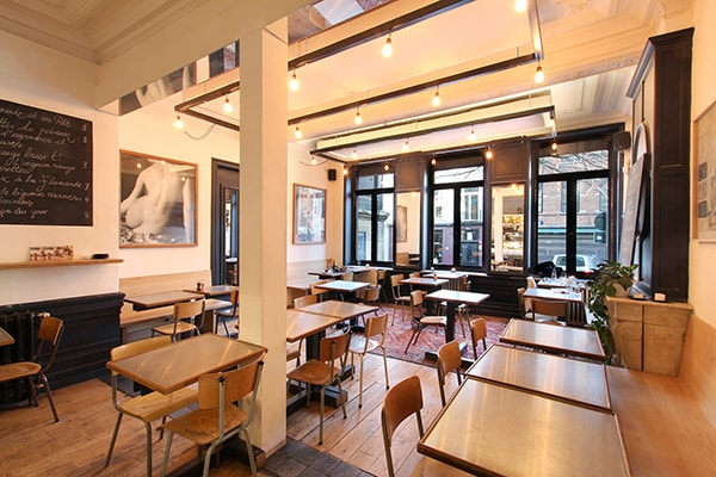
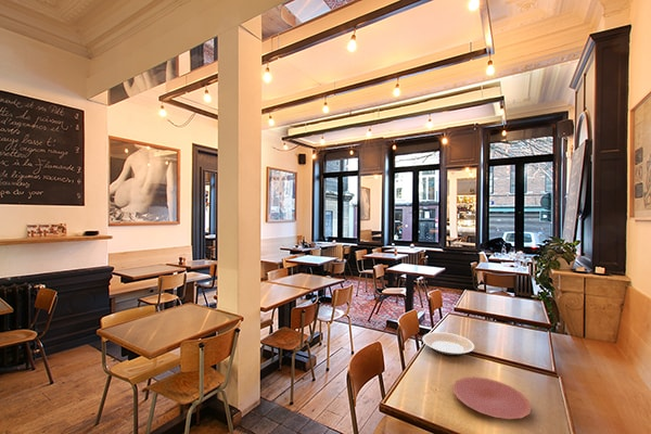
+ plate [452,375,533,420]
+ plate [421,331,475,357]
